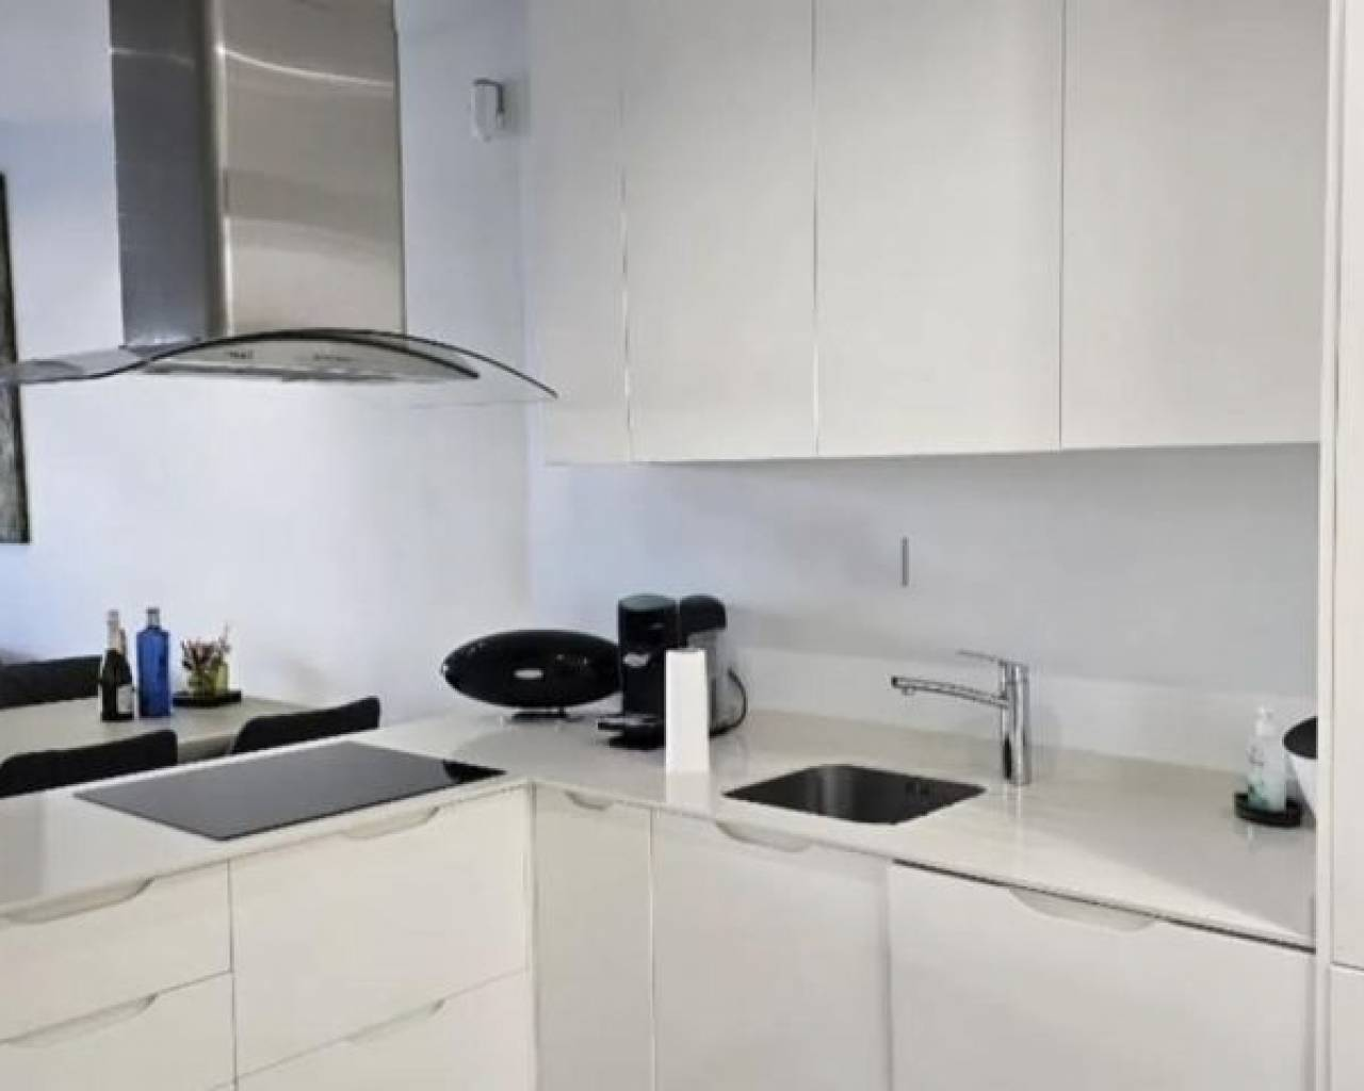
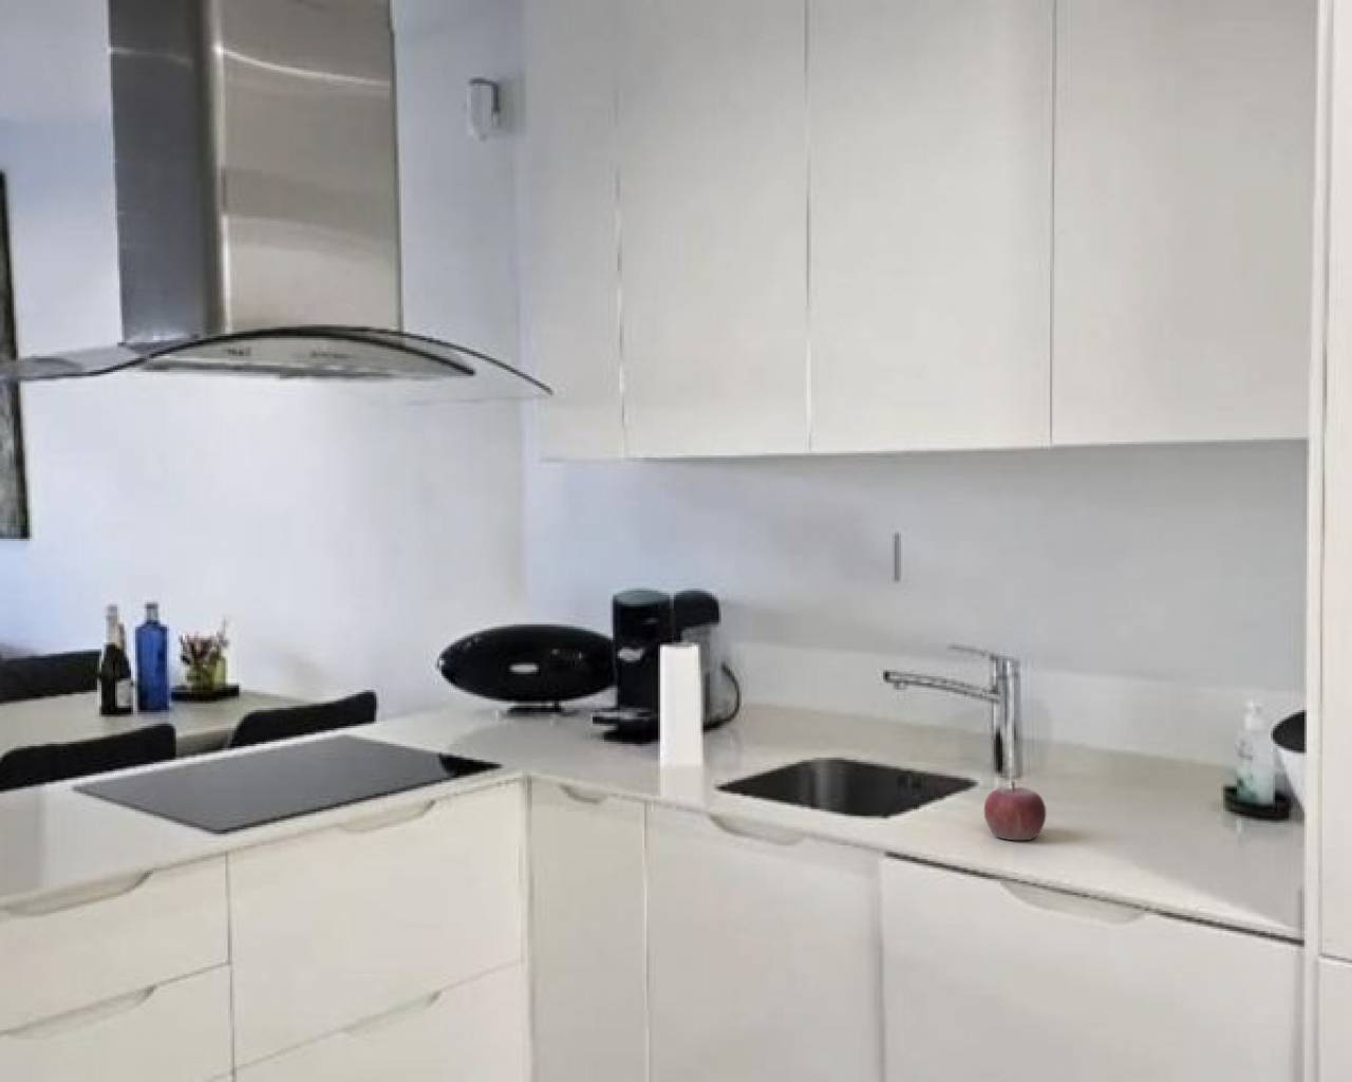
+ fruit [983,779,1046,841]
